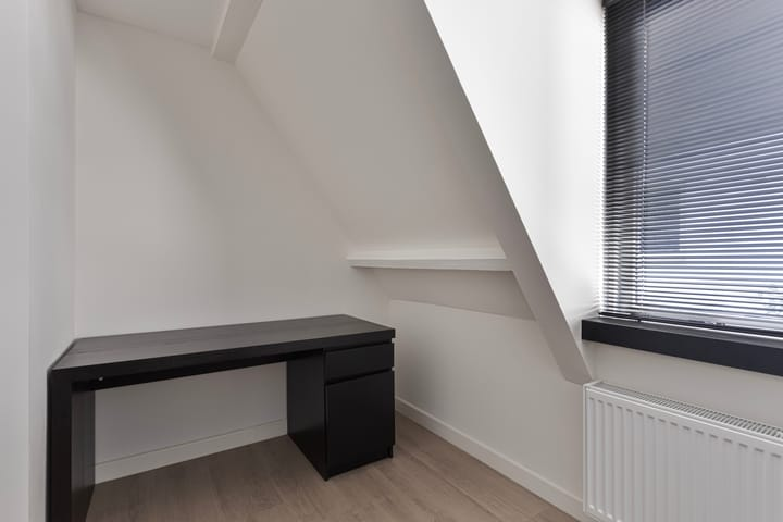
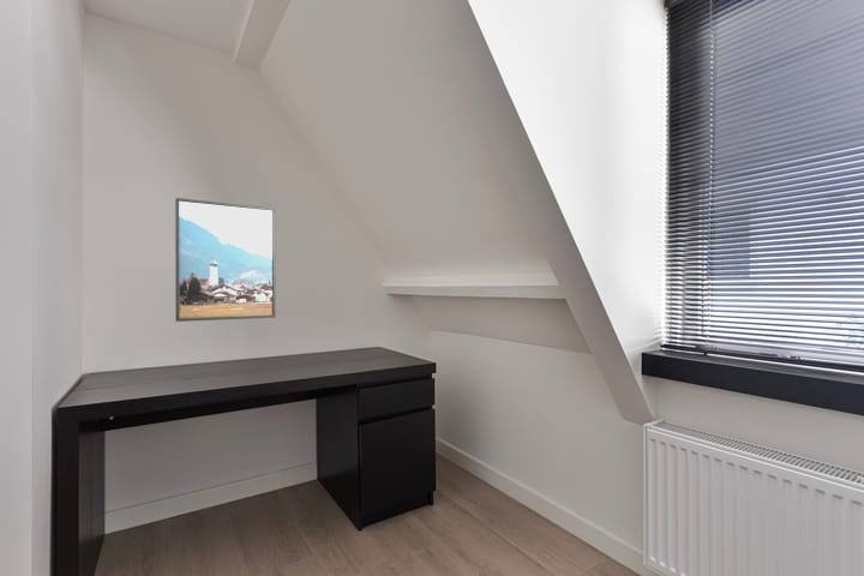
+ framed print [174,197,276,323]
